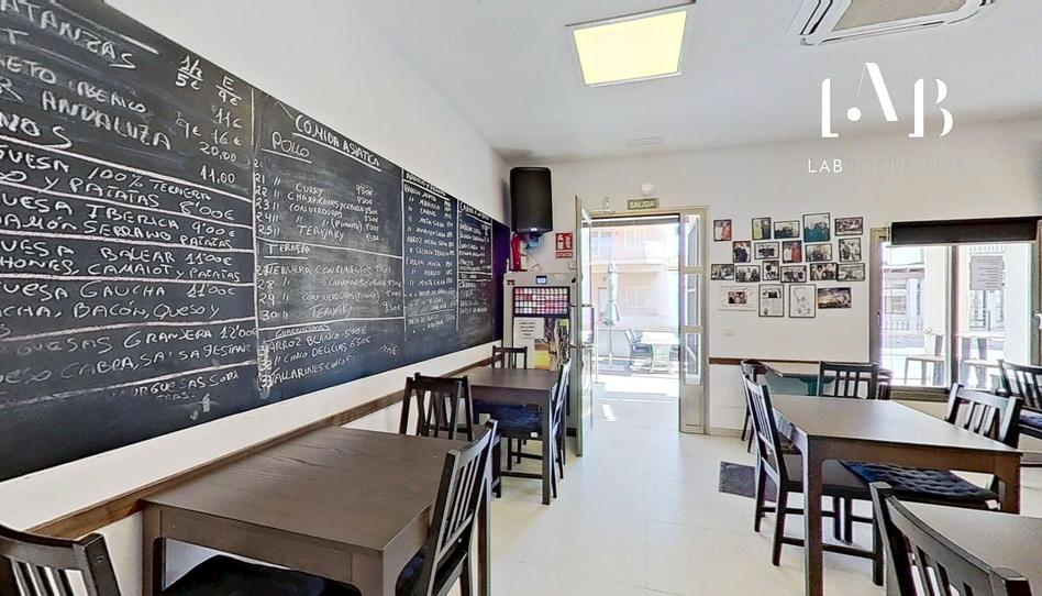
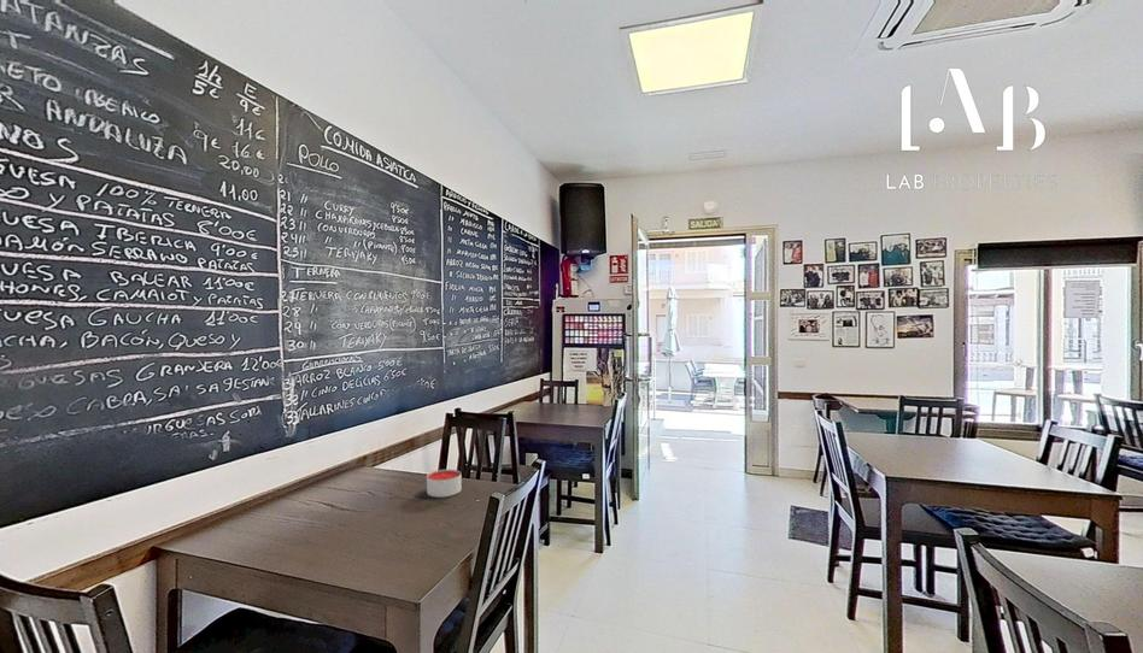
+ candle [426,469,462,499]
